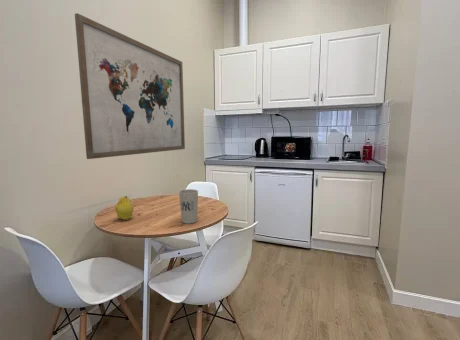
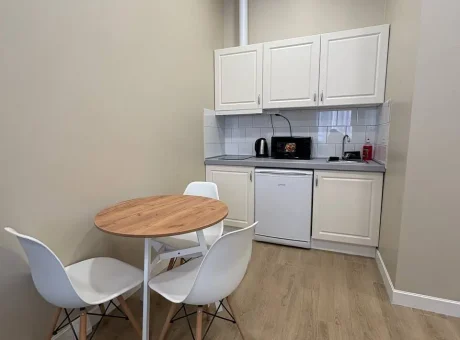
- fruit [114,195,135,221]
- cup [178,188,199,225]
- wall art [74,12,186,160]
